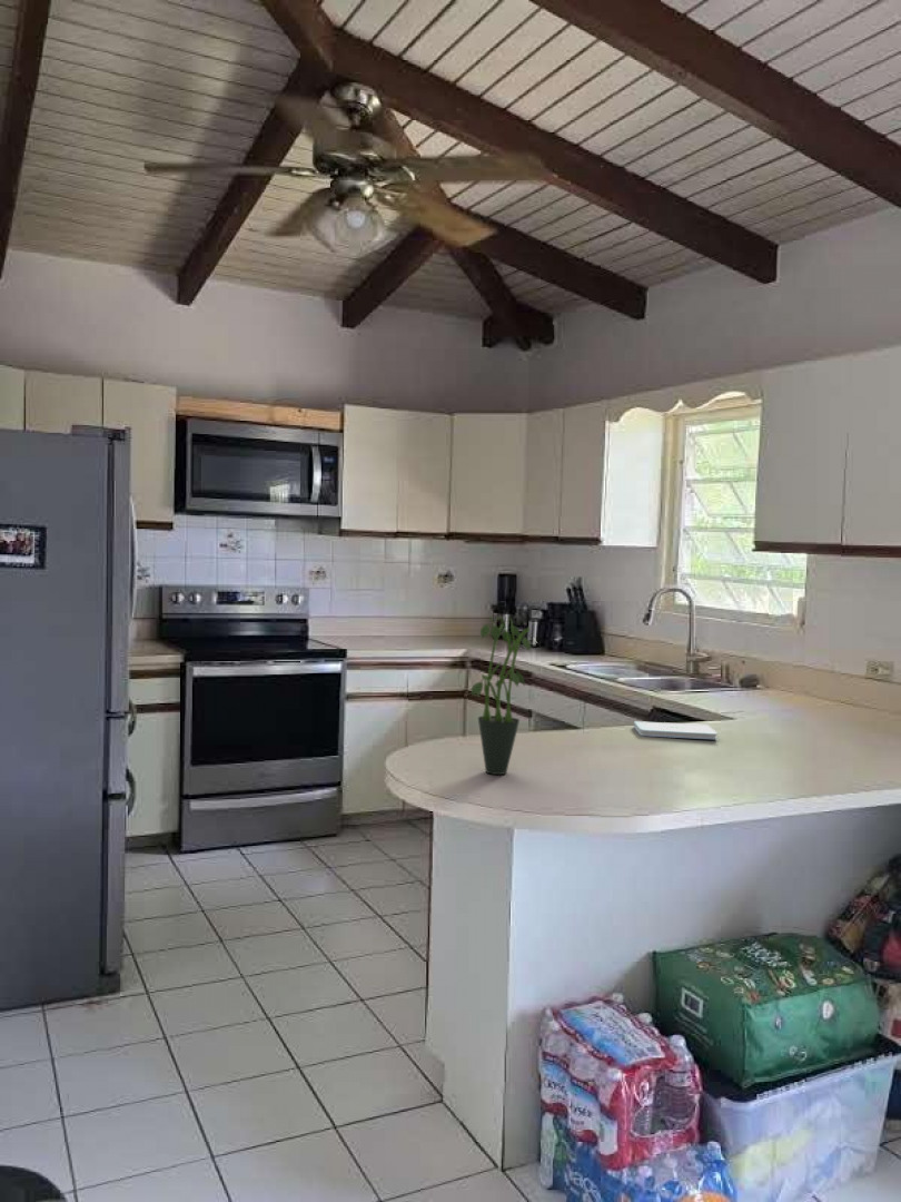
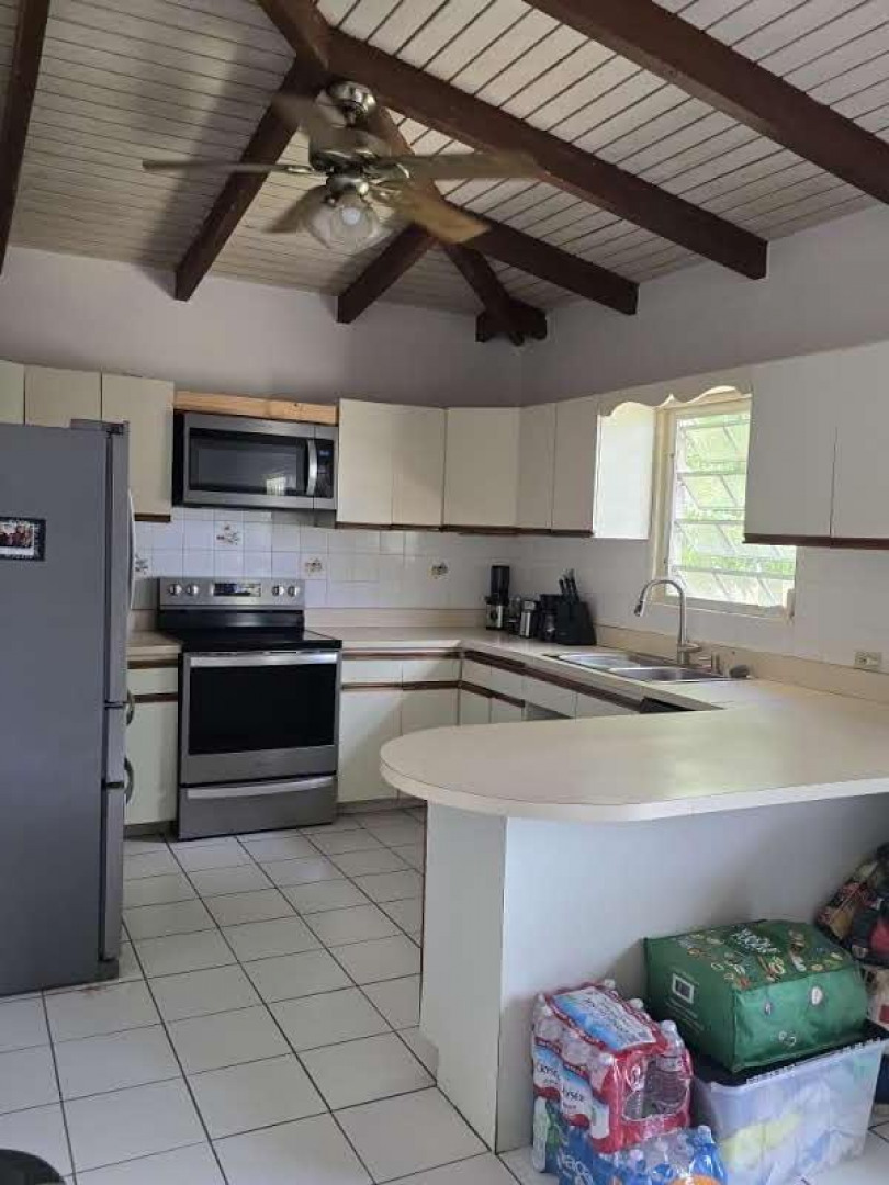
- potted plant [471,615,537,776]
- notepad [633,720,719,740]
